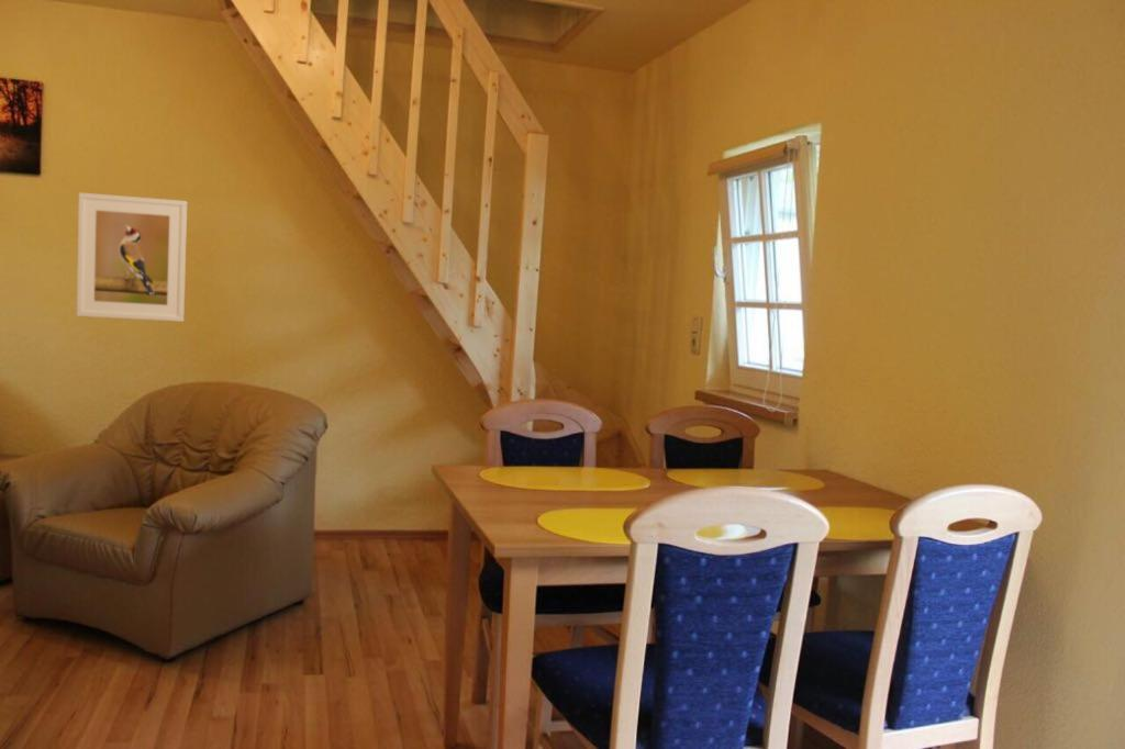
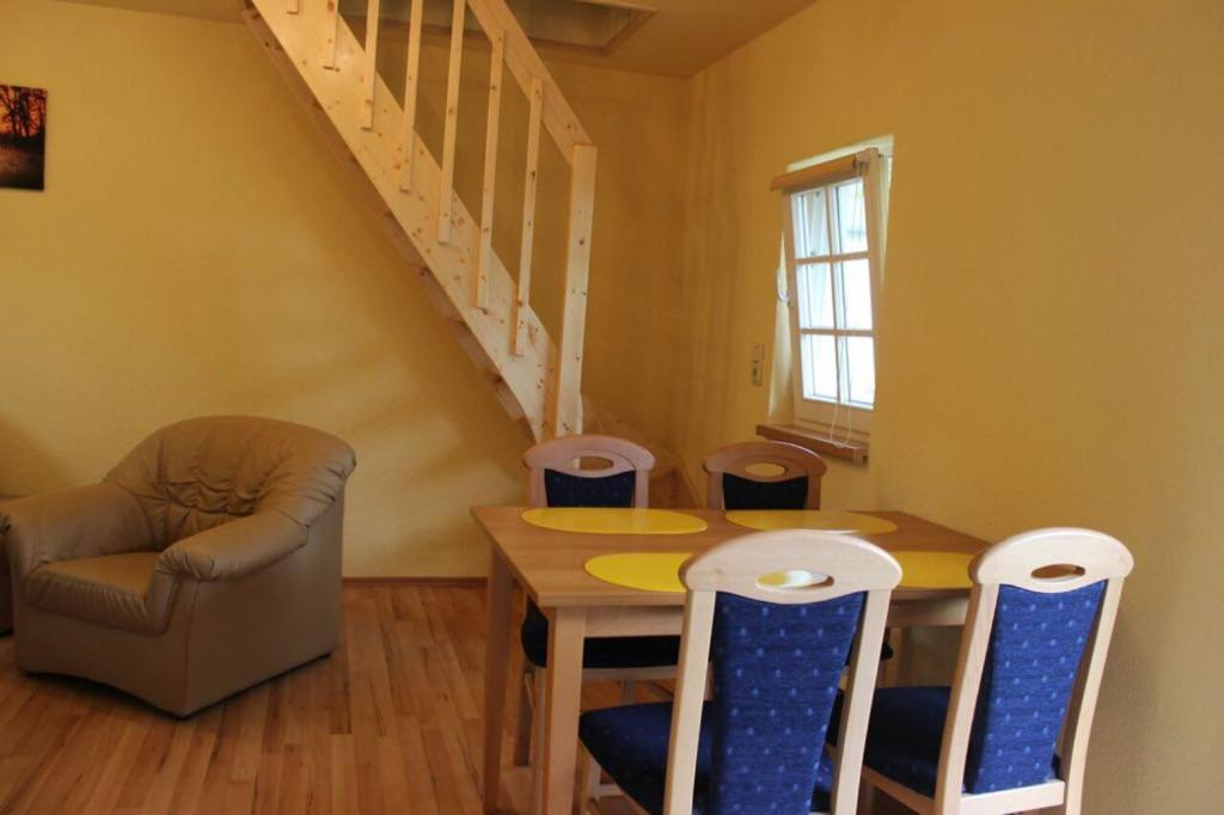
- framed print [76,191,188,323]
